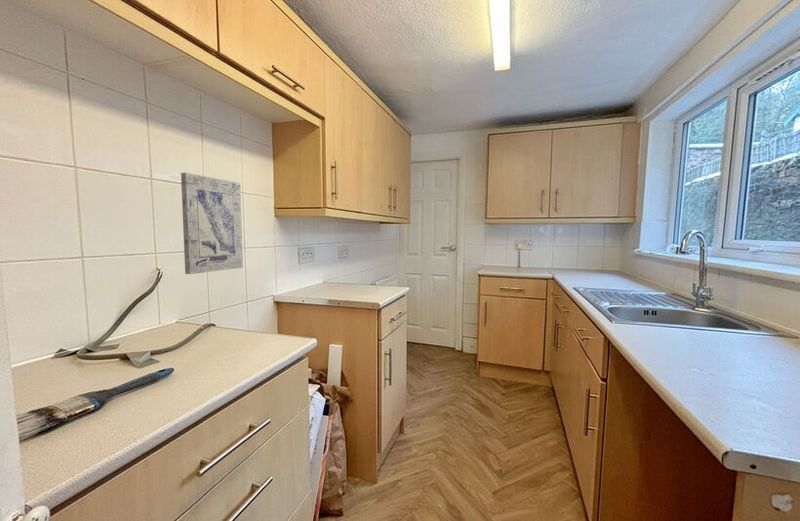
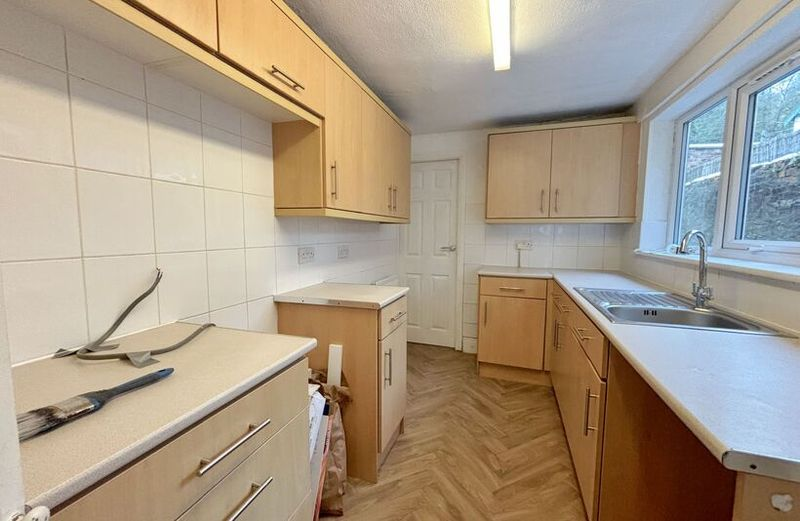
- wall art [180,172,244,275]
